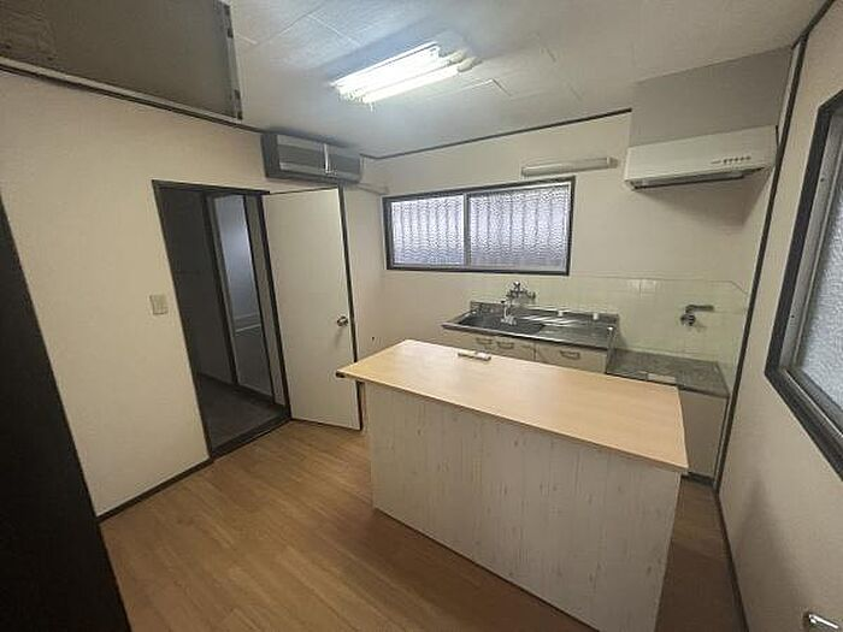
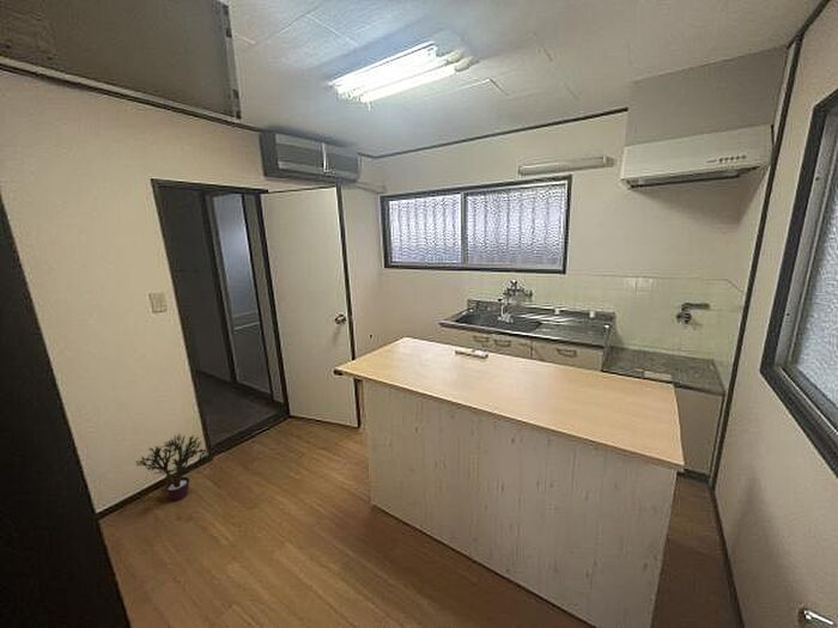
+ potted plant [135,432,214,502]
